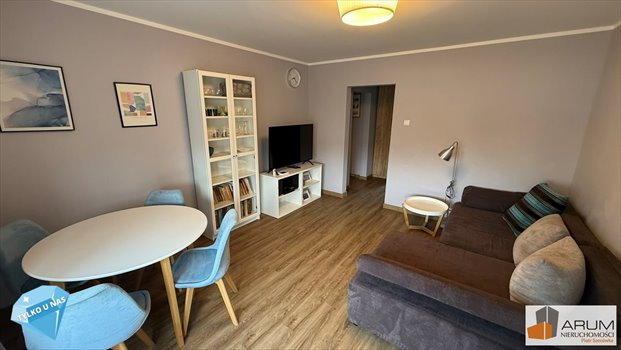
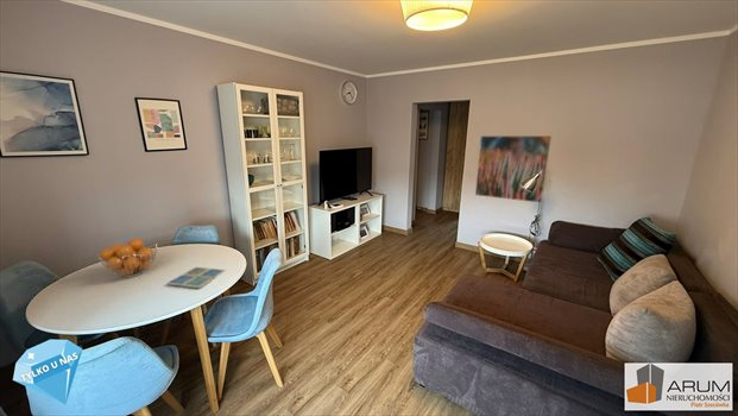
+ fruit basket [96,238,159,278]
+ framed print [474,134,553,204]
+ drink coaster [166,266,227,289]
